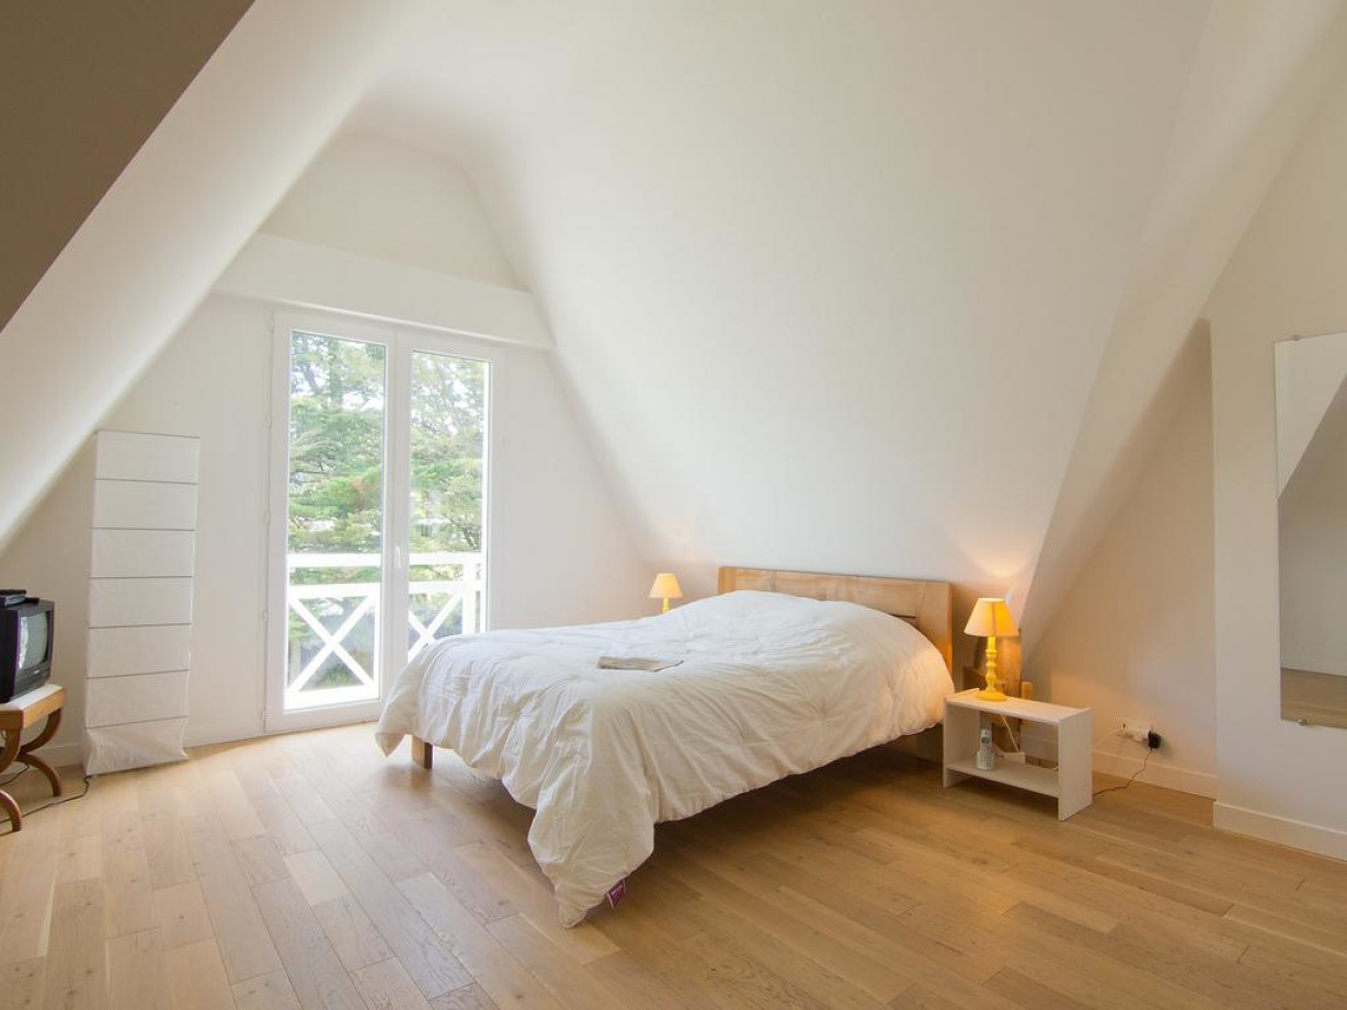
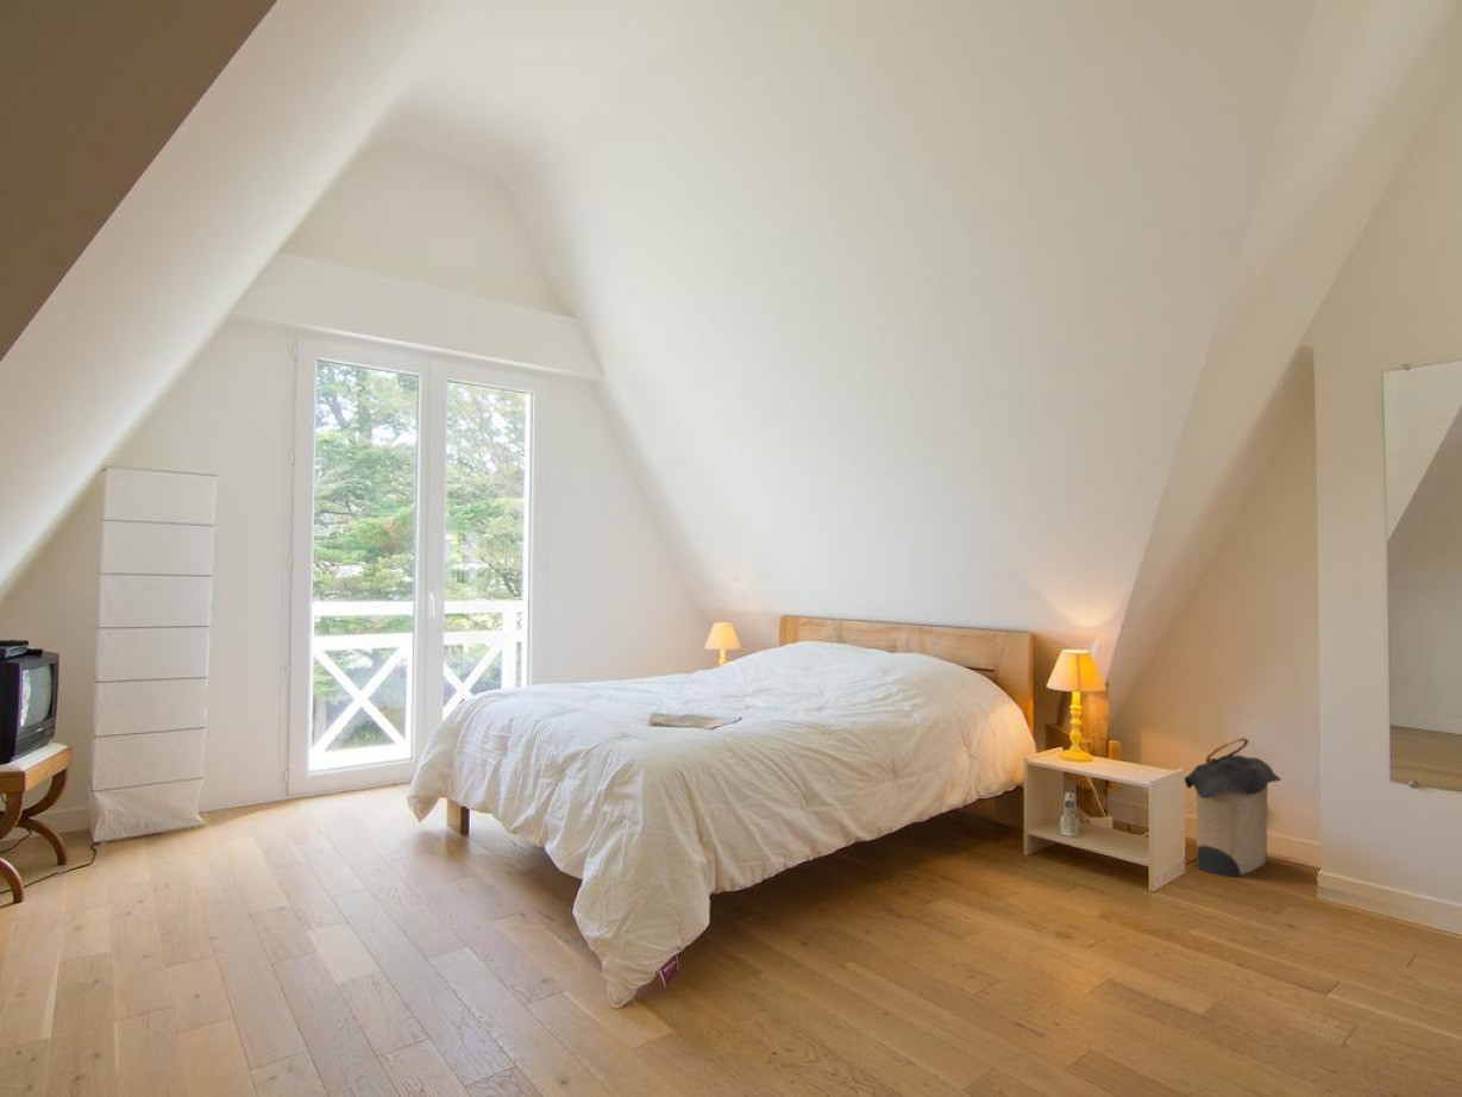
+ laundry hamper [1184,736,1282,878]
